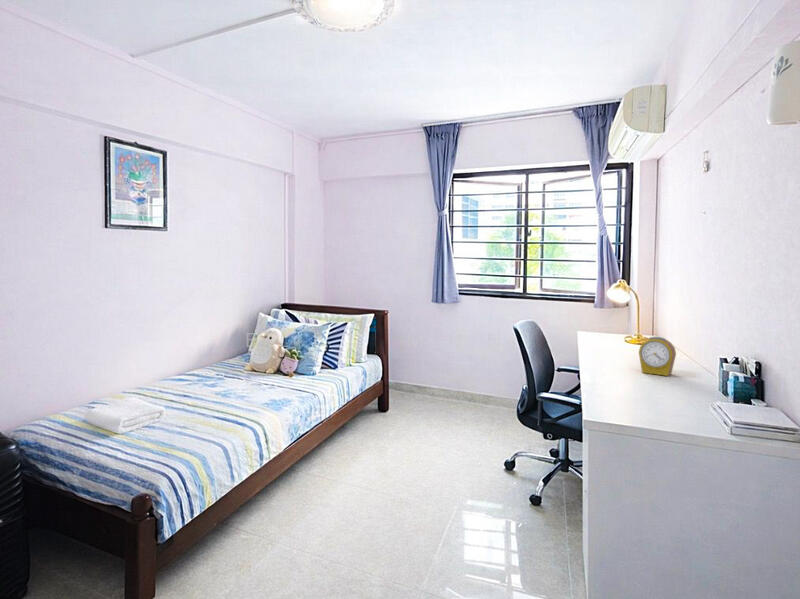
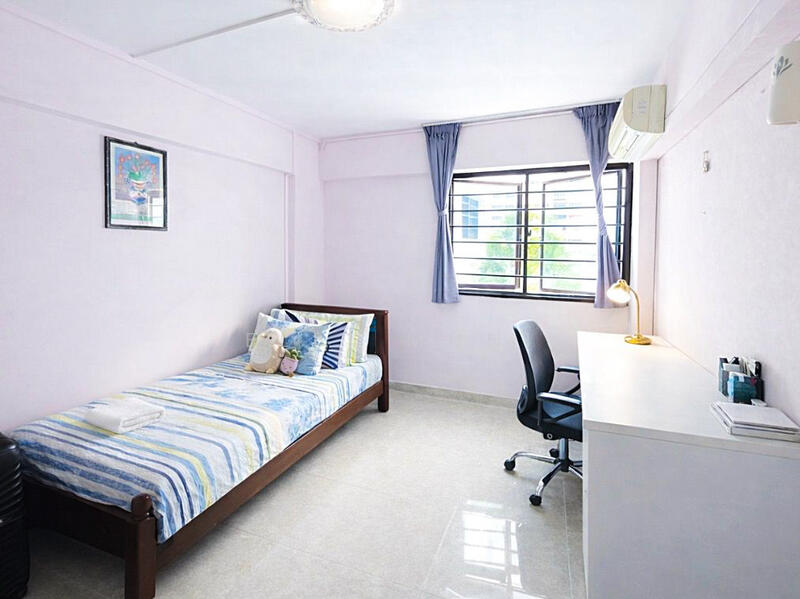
- alarm clock [638,336,677,377]
